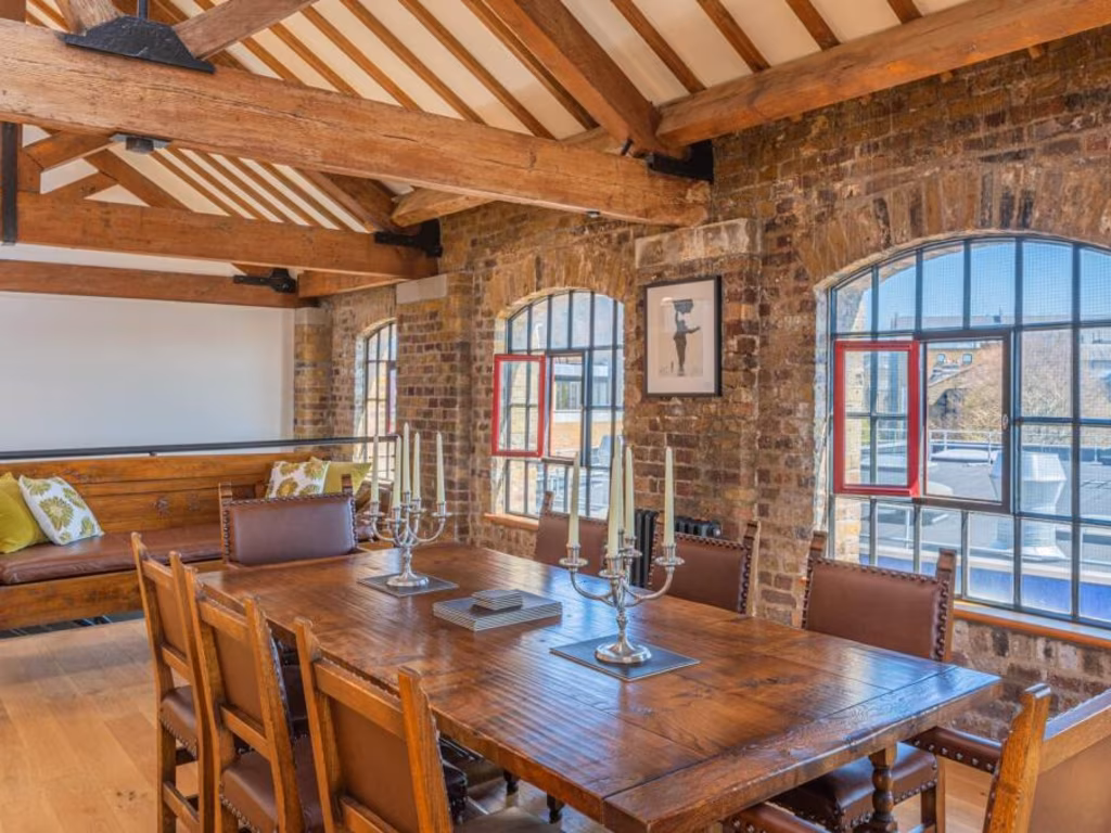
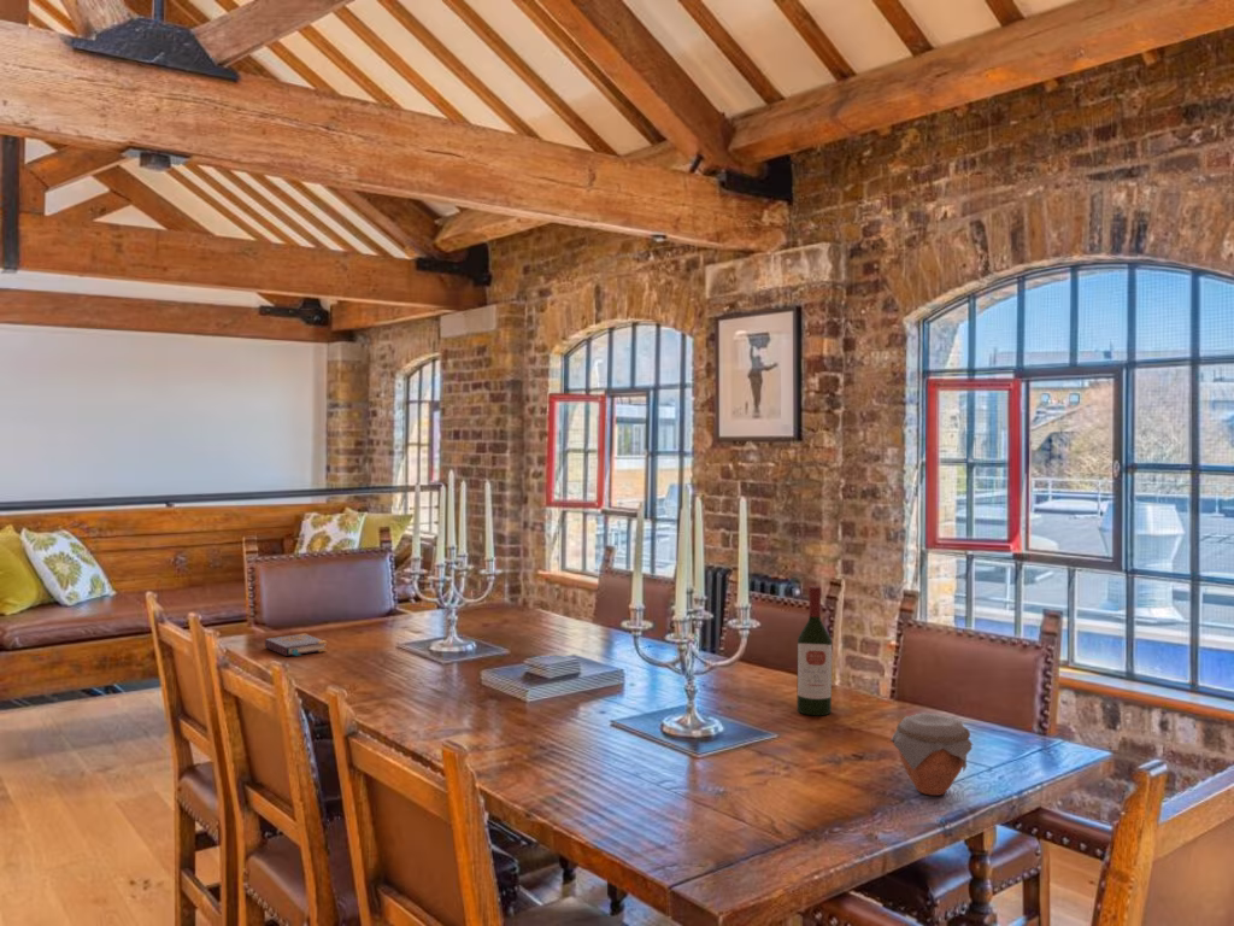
+ wine bottle [795,585,833,716]
+ jar [889,713,974,797]
+ book [264,633,329,657]
